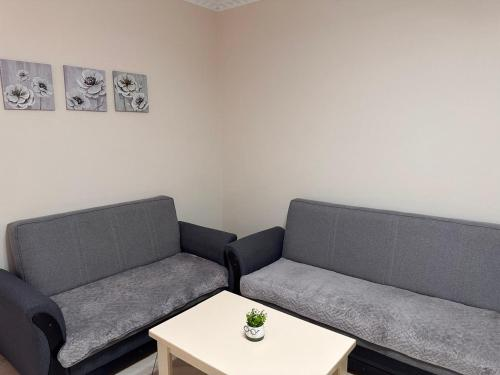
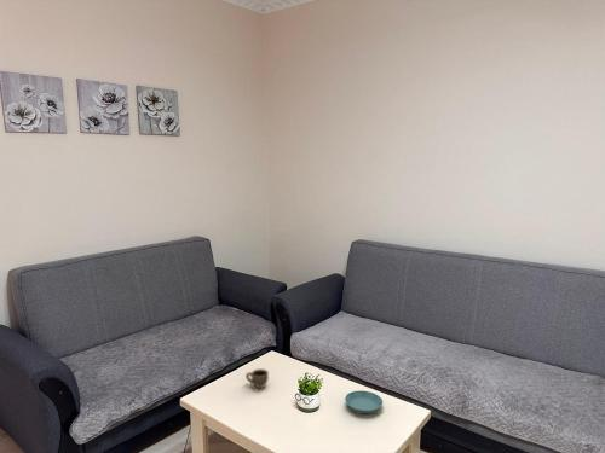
+ saucer [344,389,384,414]
+ cup [244,367,270,389]
